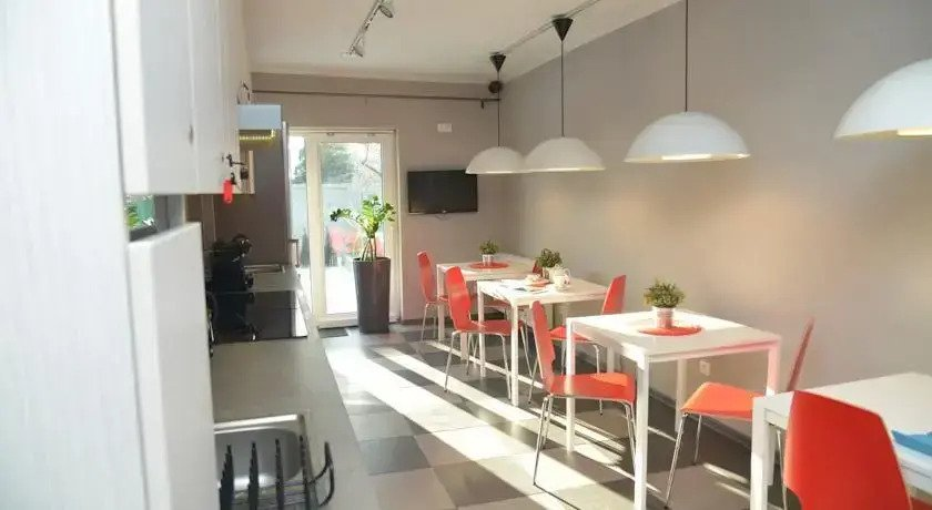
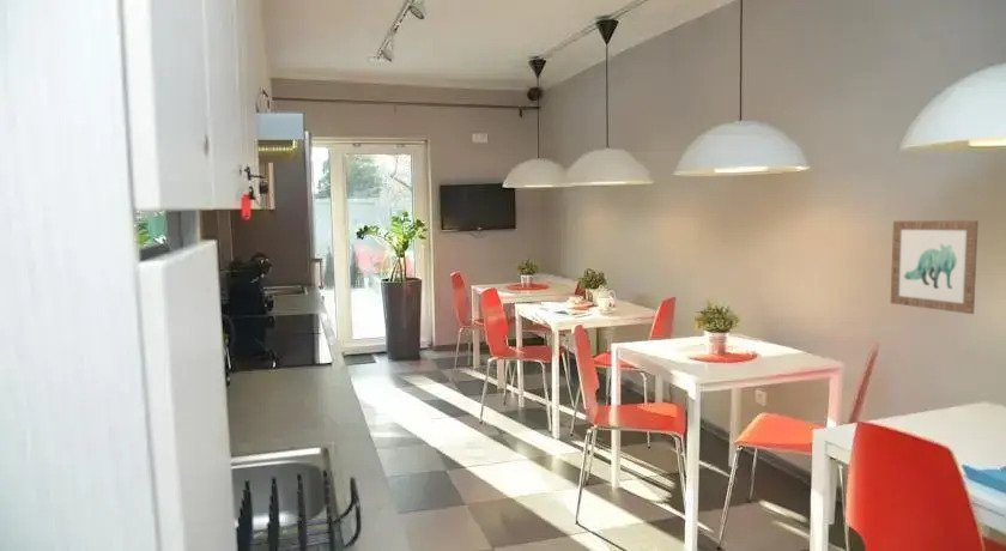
+ wall art [890,219,980,315]
